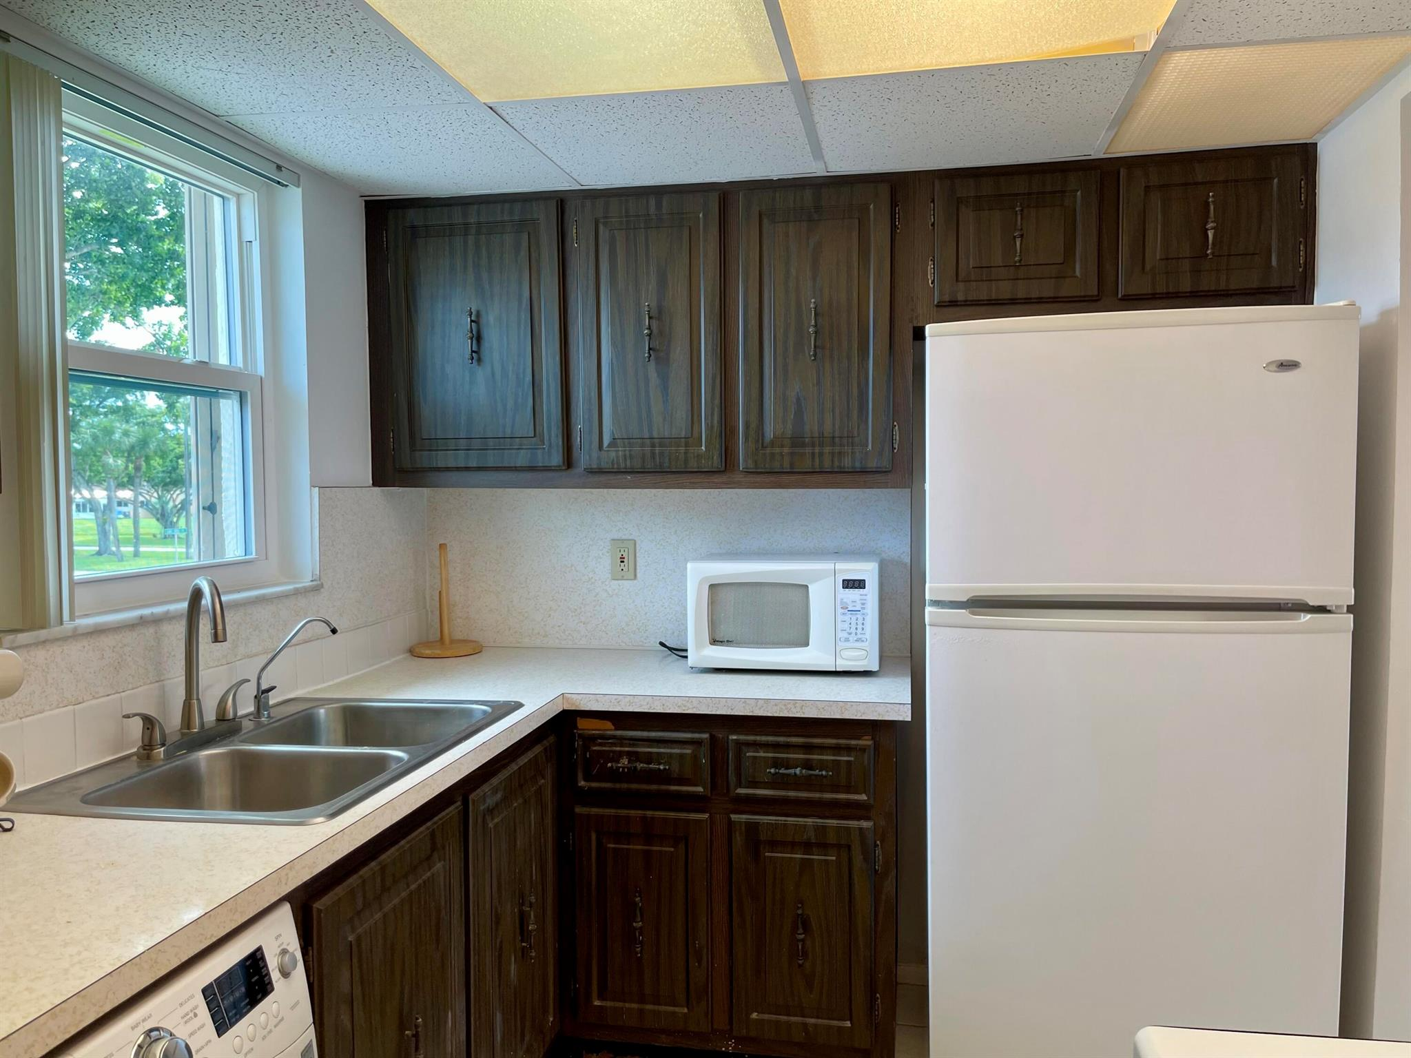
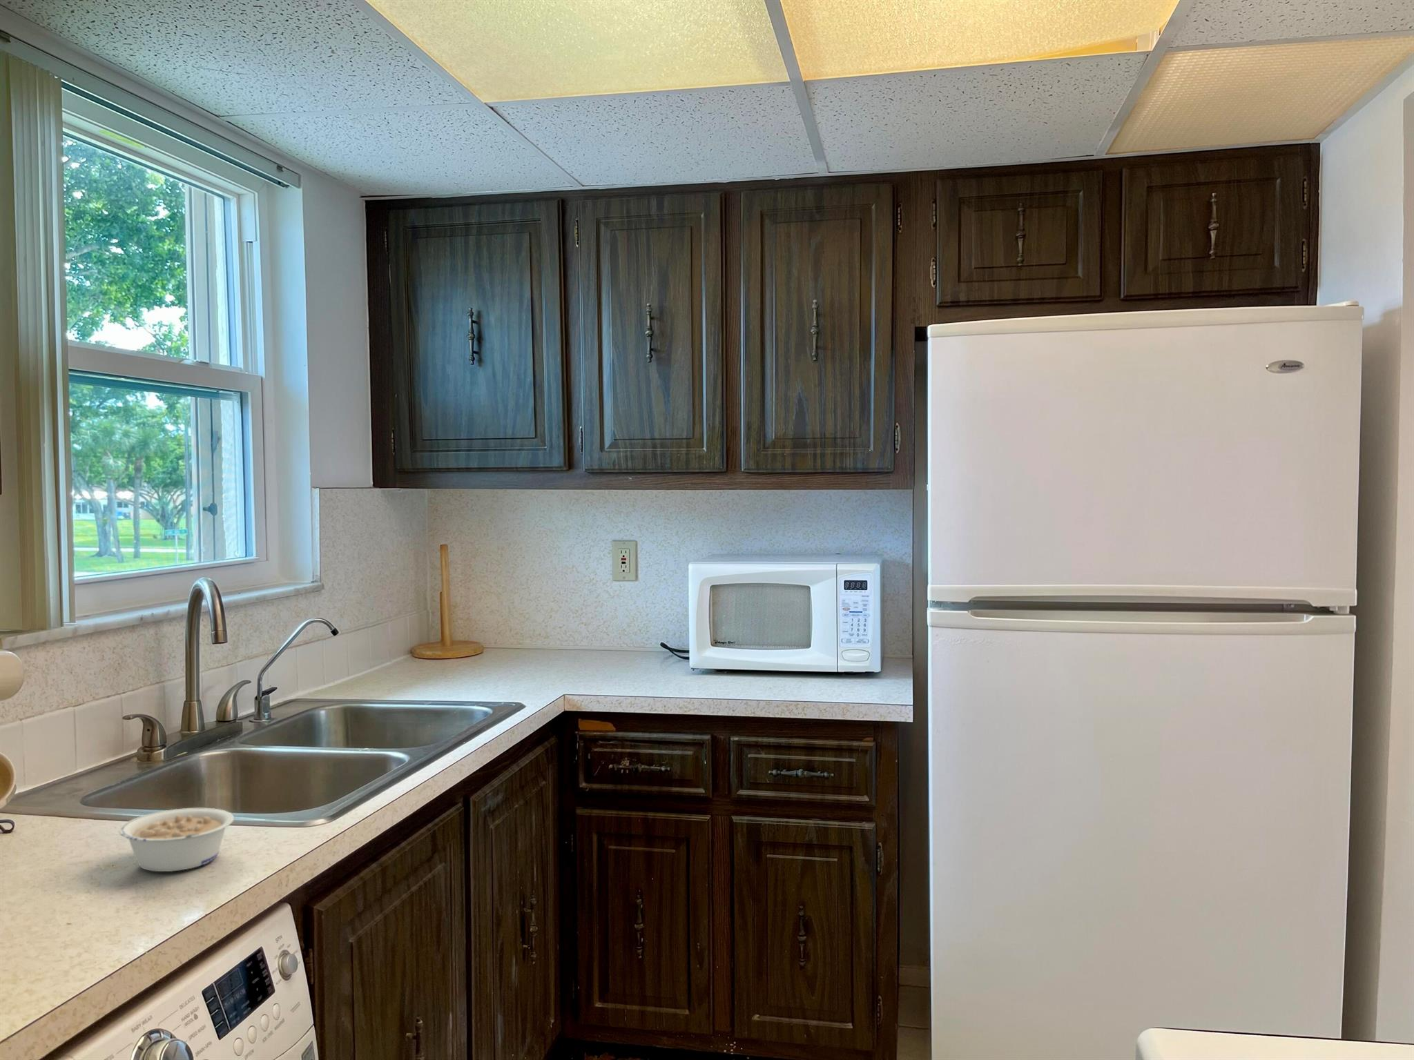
+ legume [118,807,235,872]
